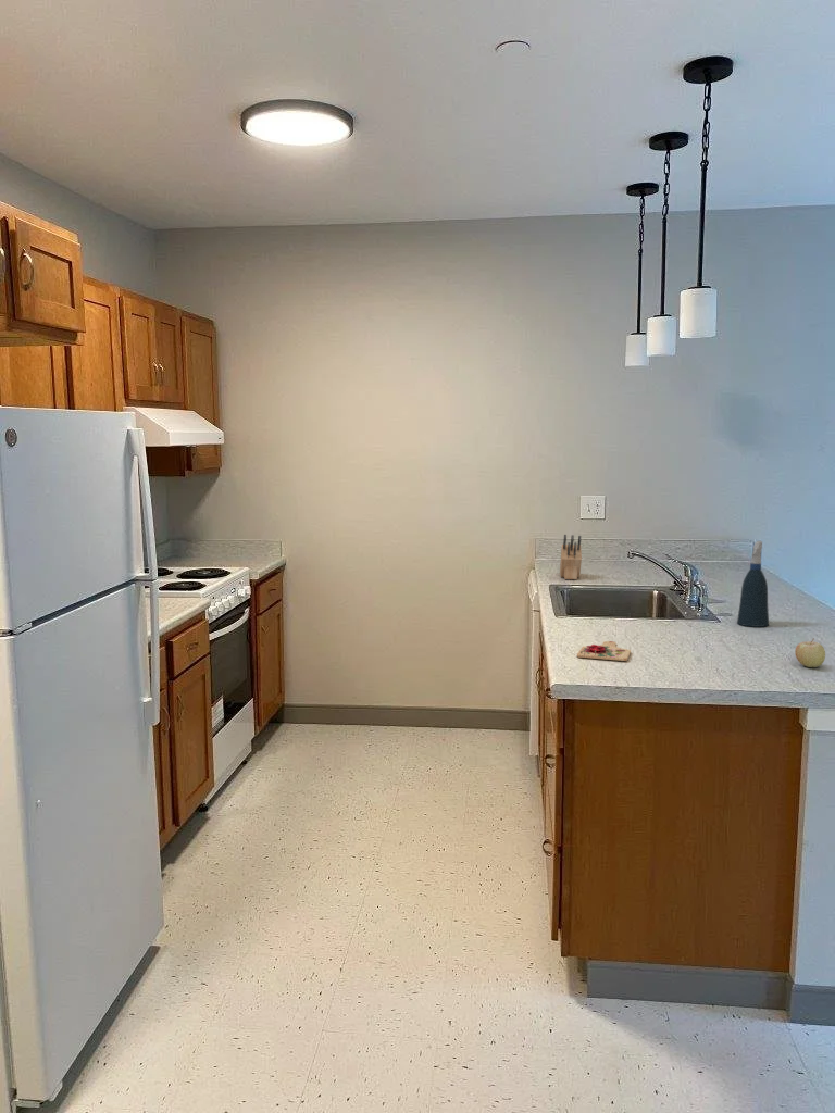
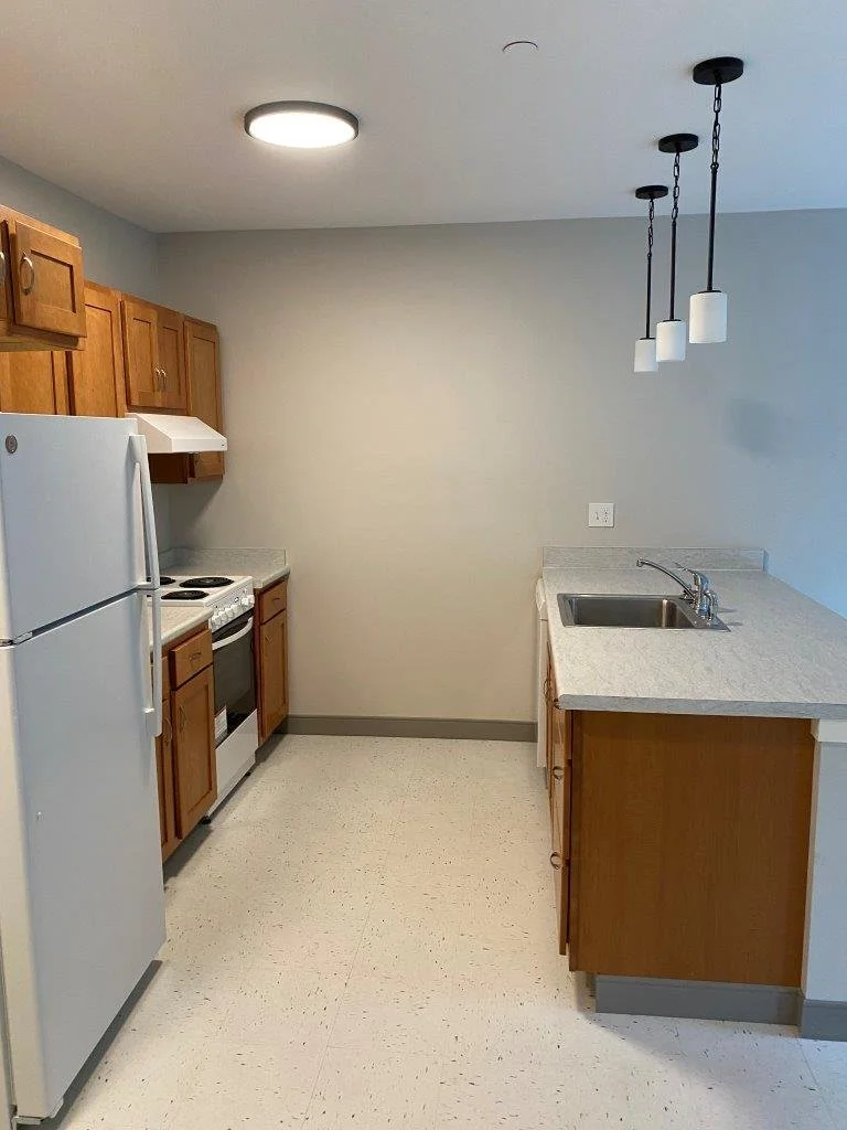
- knife block [559,534,583,580]
- spray bottle [736,540,770,628]
- fruit [794,637,826,668]
- cutting board [576,640,632,662]
